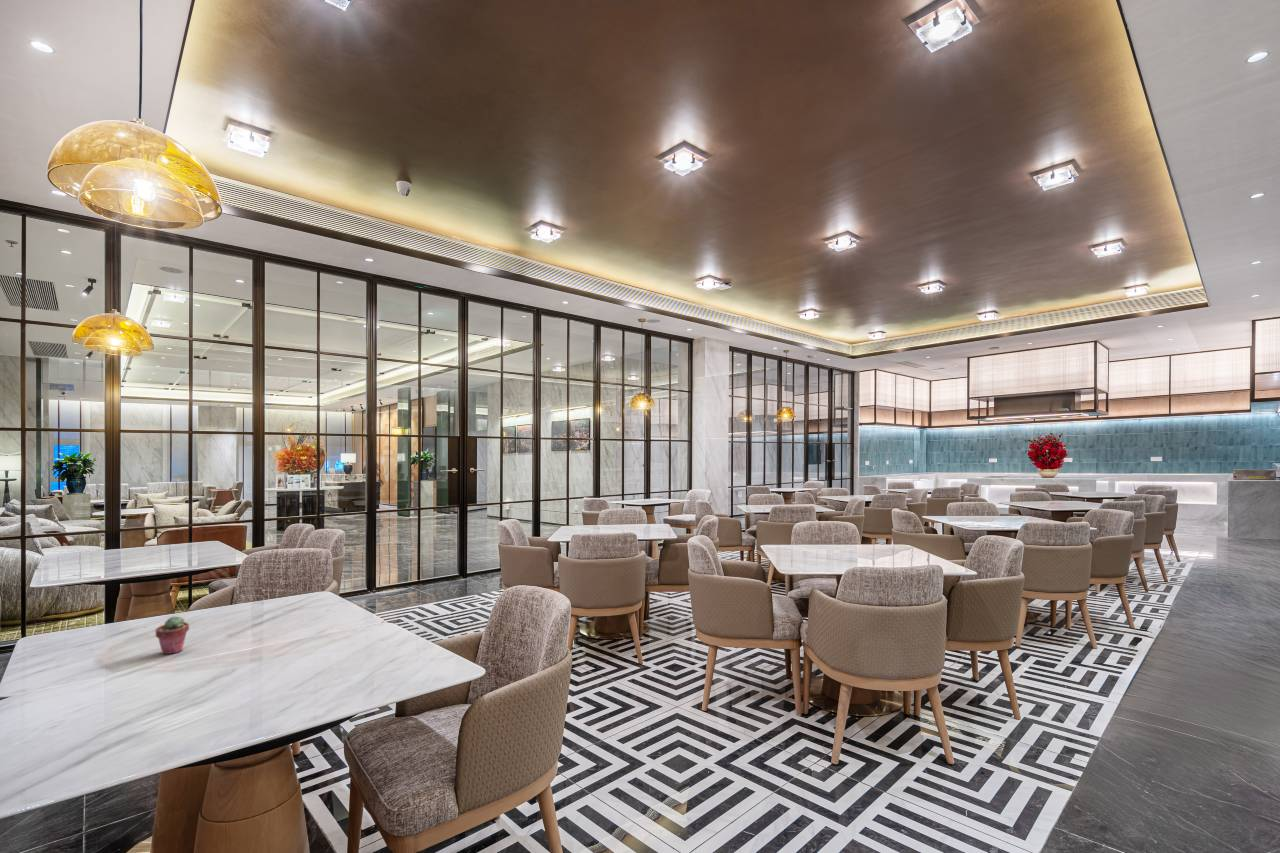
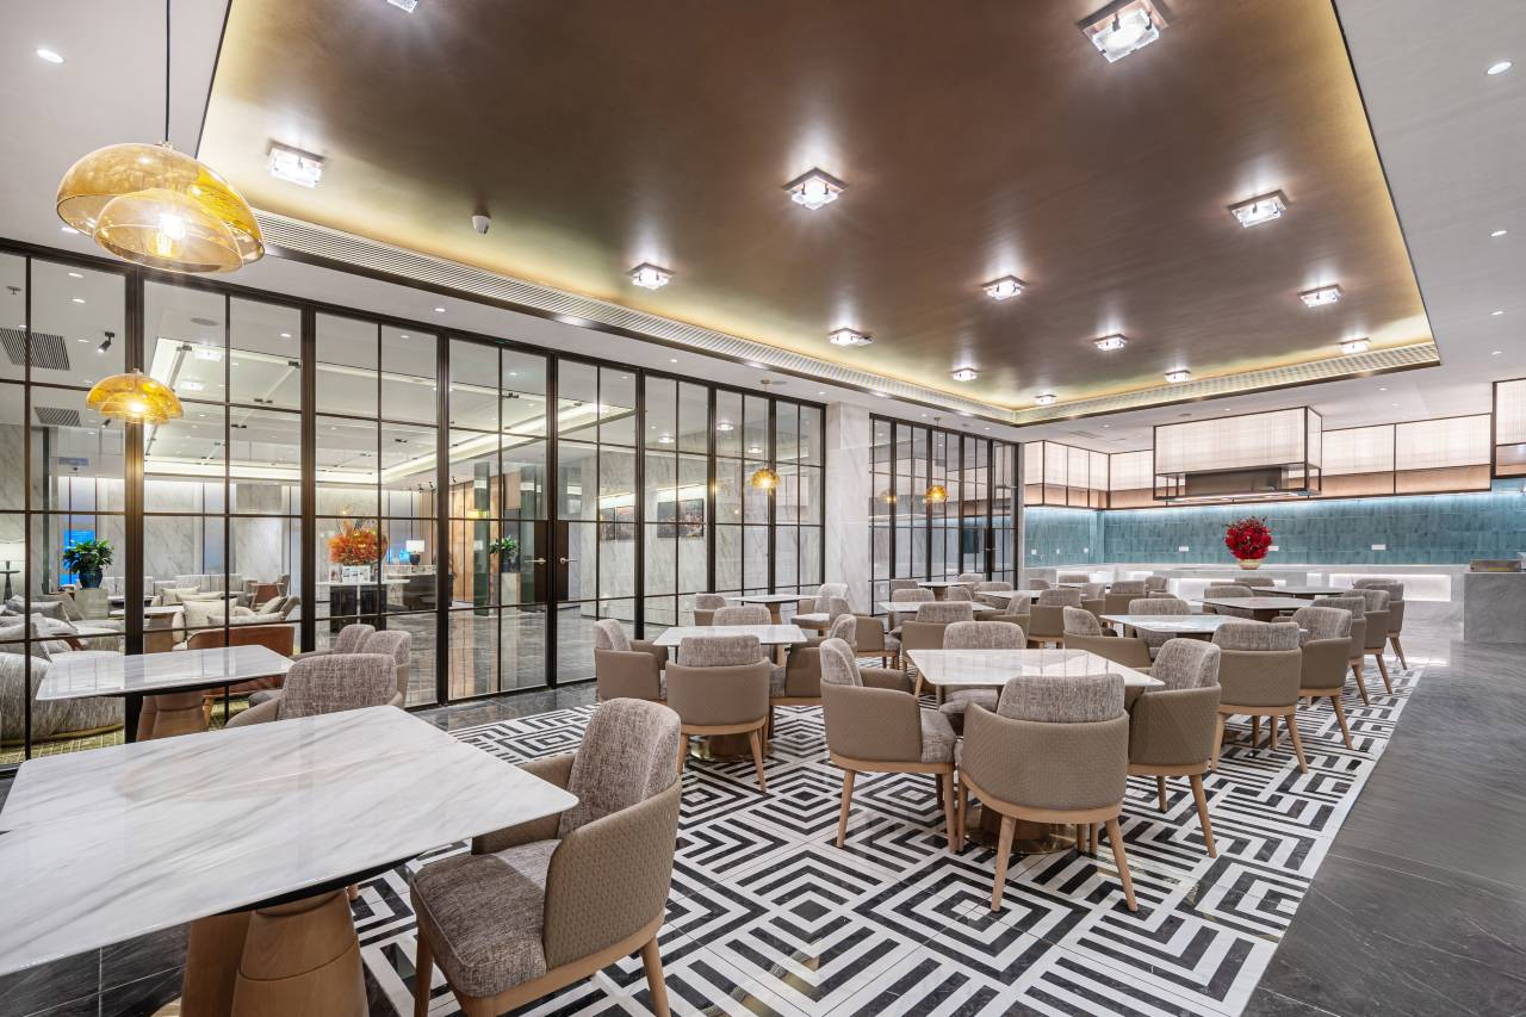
- potted succulent [155,615,190,655]
